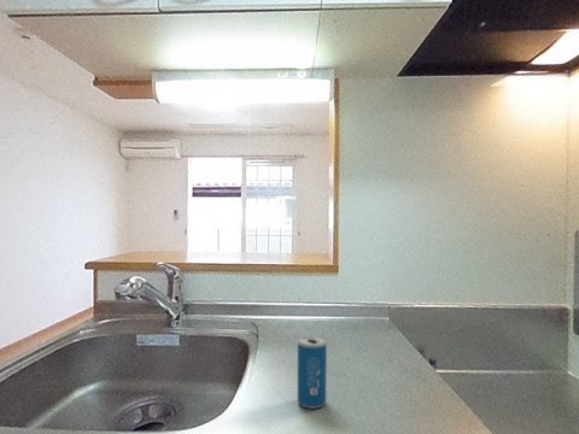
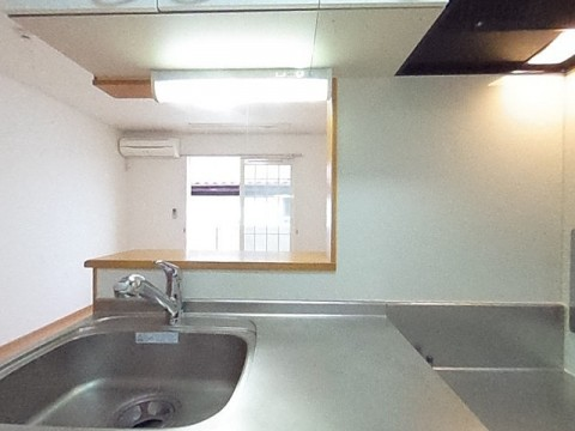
- beverage can [297,335,328,410]
